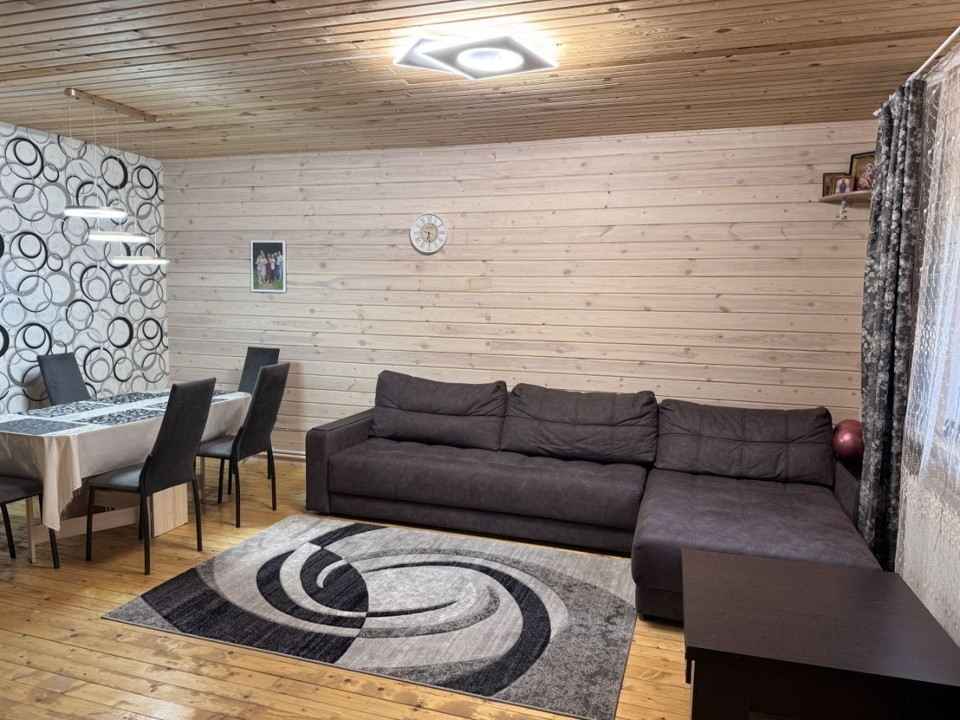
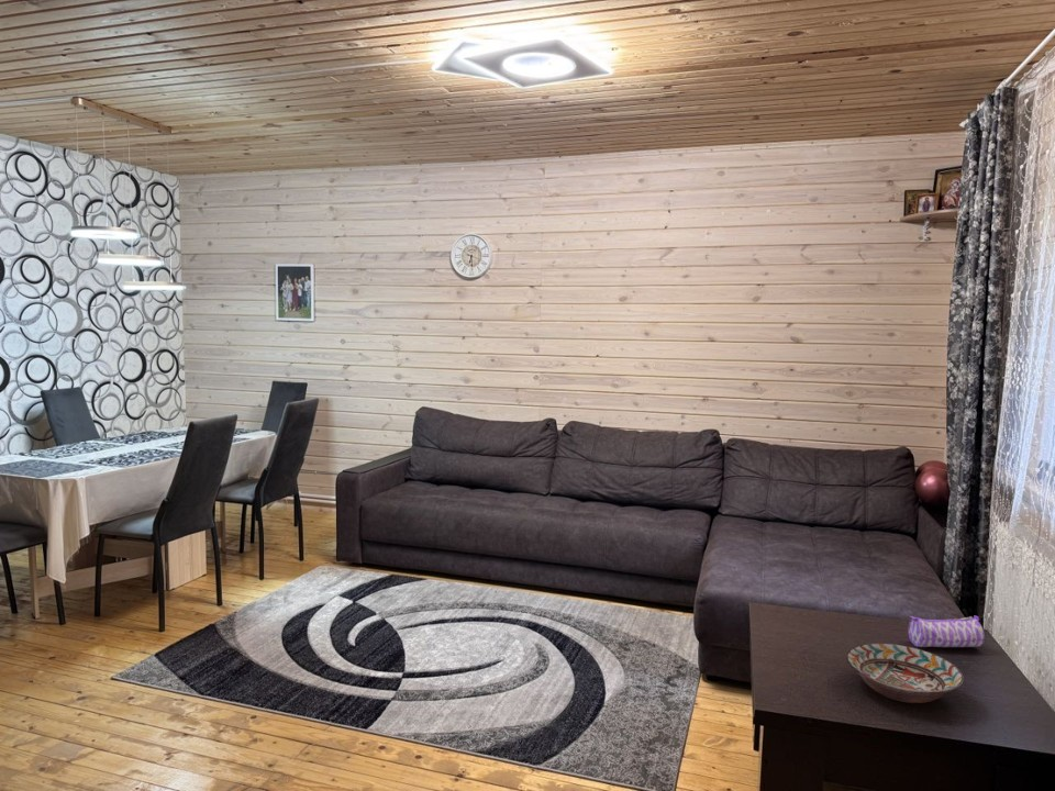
+ decorative bowl [845,643,965,704]
+ pencil case [908,615,986,648]
